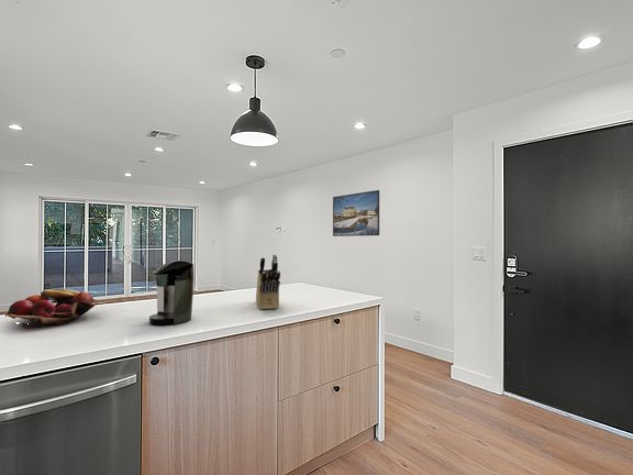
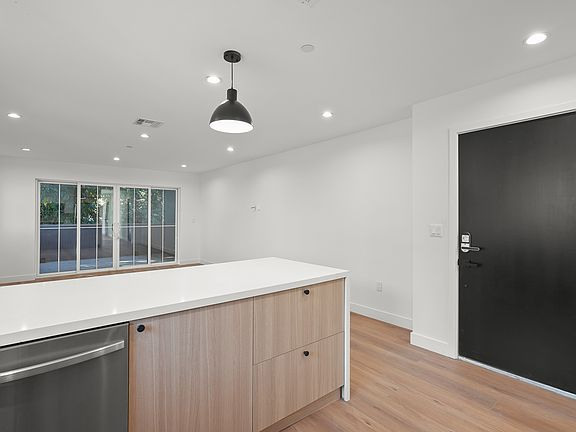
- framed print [332,189,380,238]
- fruit basket [3,288,99,329]
- knife block [255,254,281,310]
- coffee maker [148,259,196,327]
